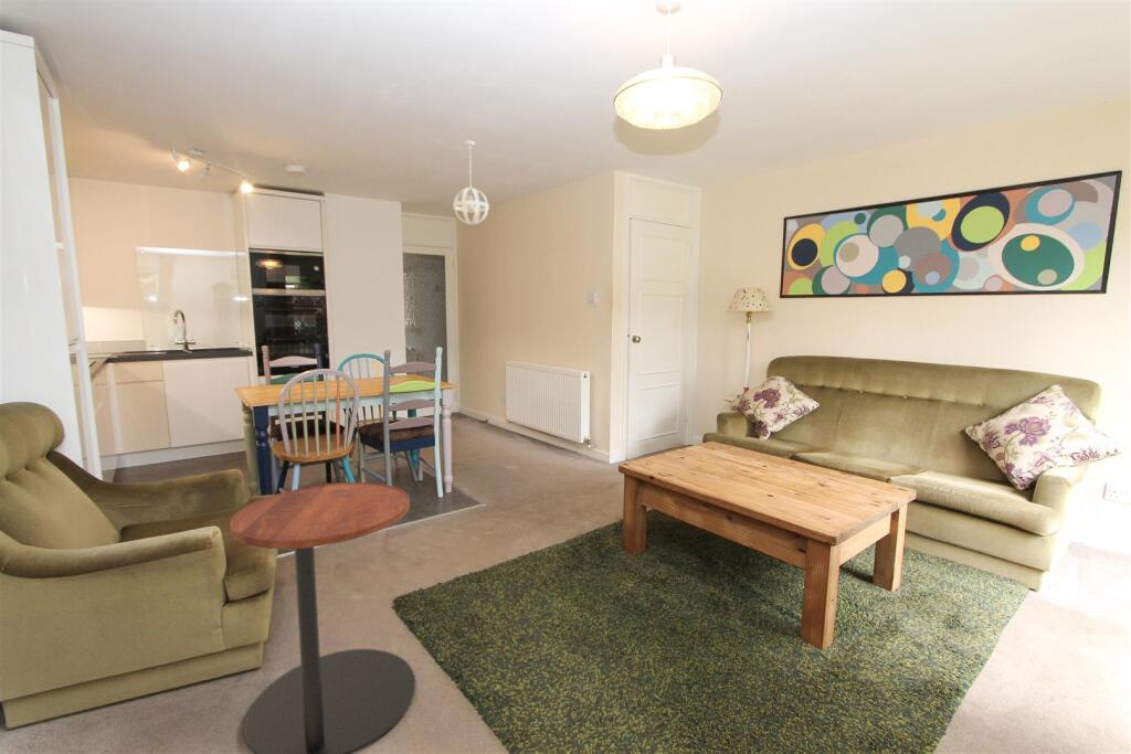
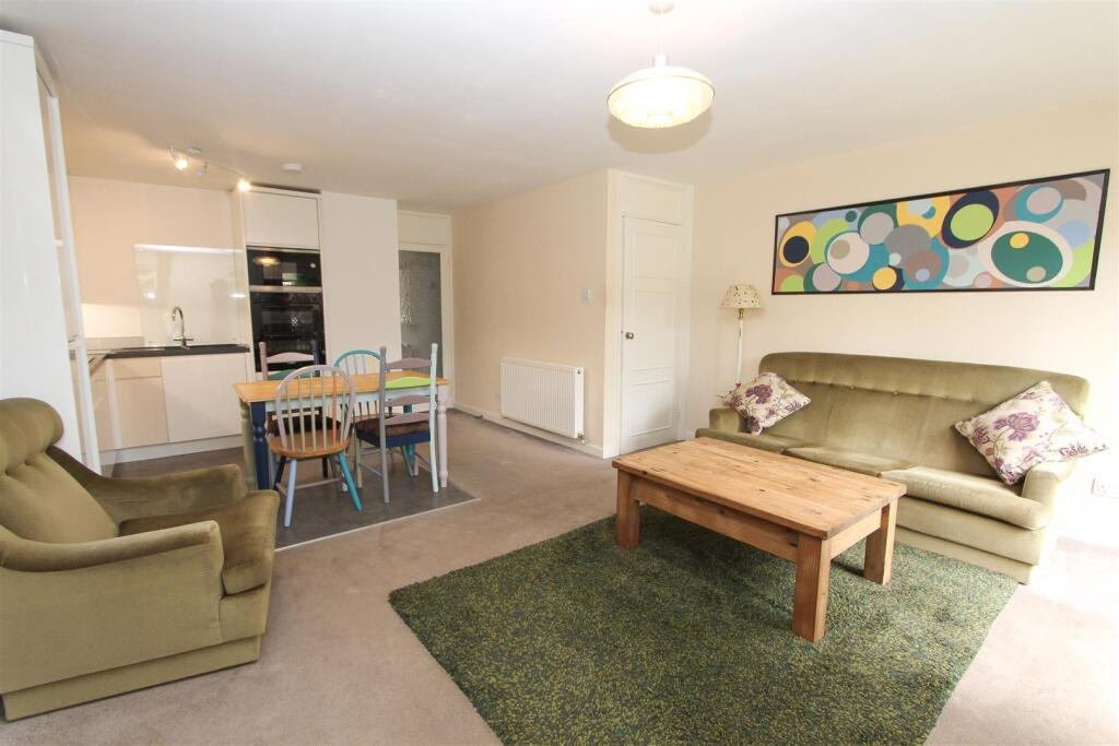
- side table [229,481,416,754]
- pendant light [452,139,490,226]
